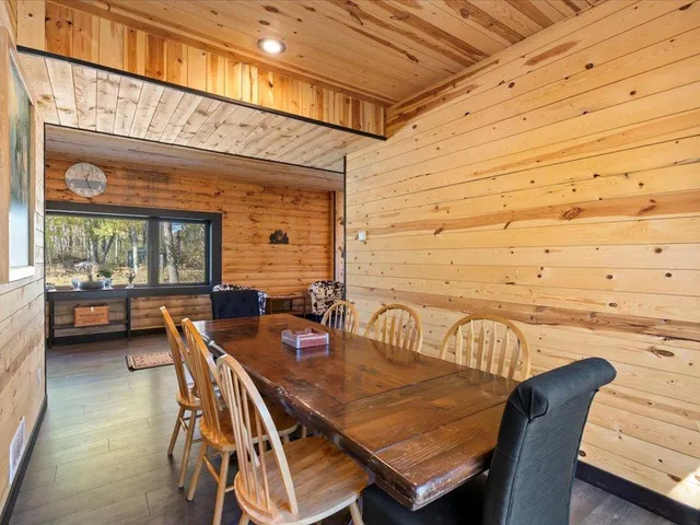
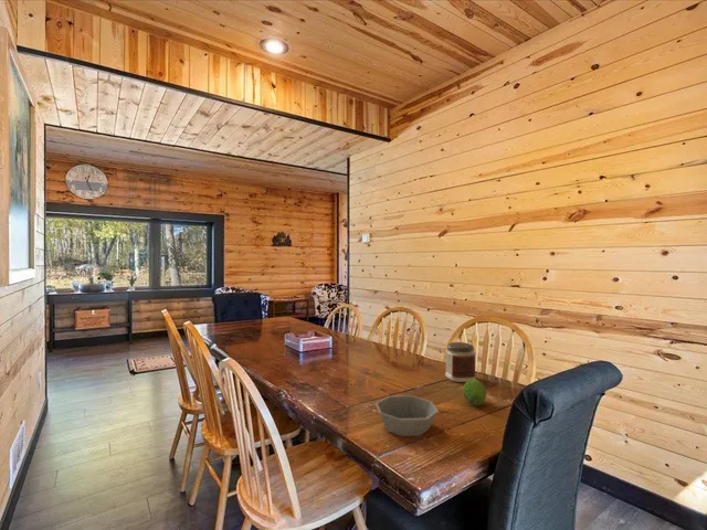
+ fruit [462,379,487,407]
+ bowl [374,394,440,437]
+ jar [444,341,477,383]
